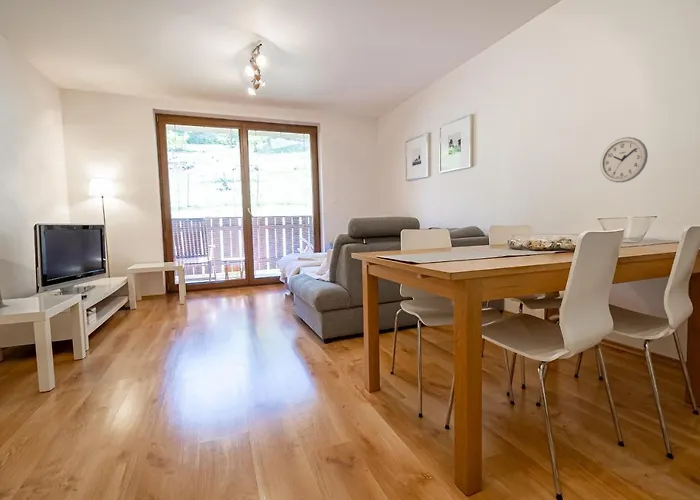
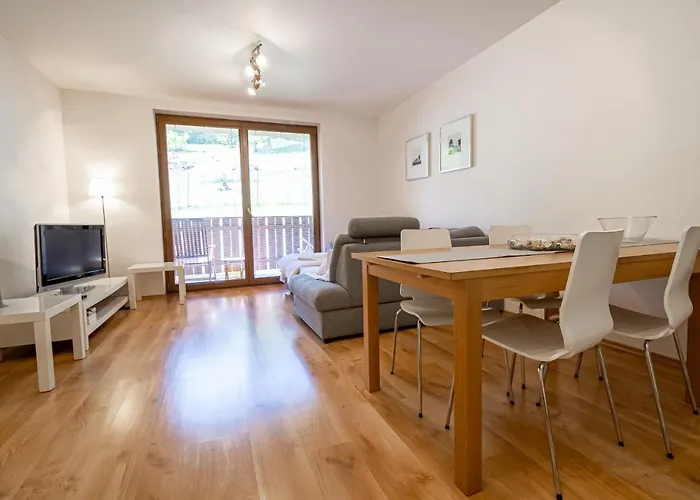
- wall clock [599,136,649,183]
